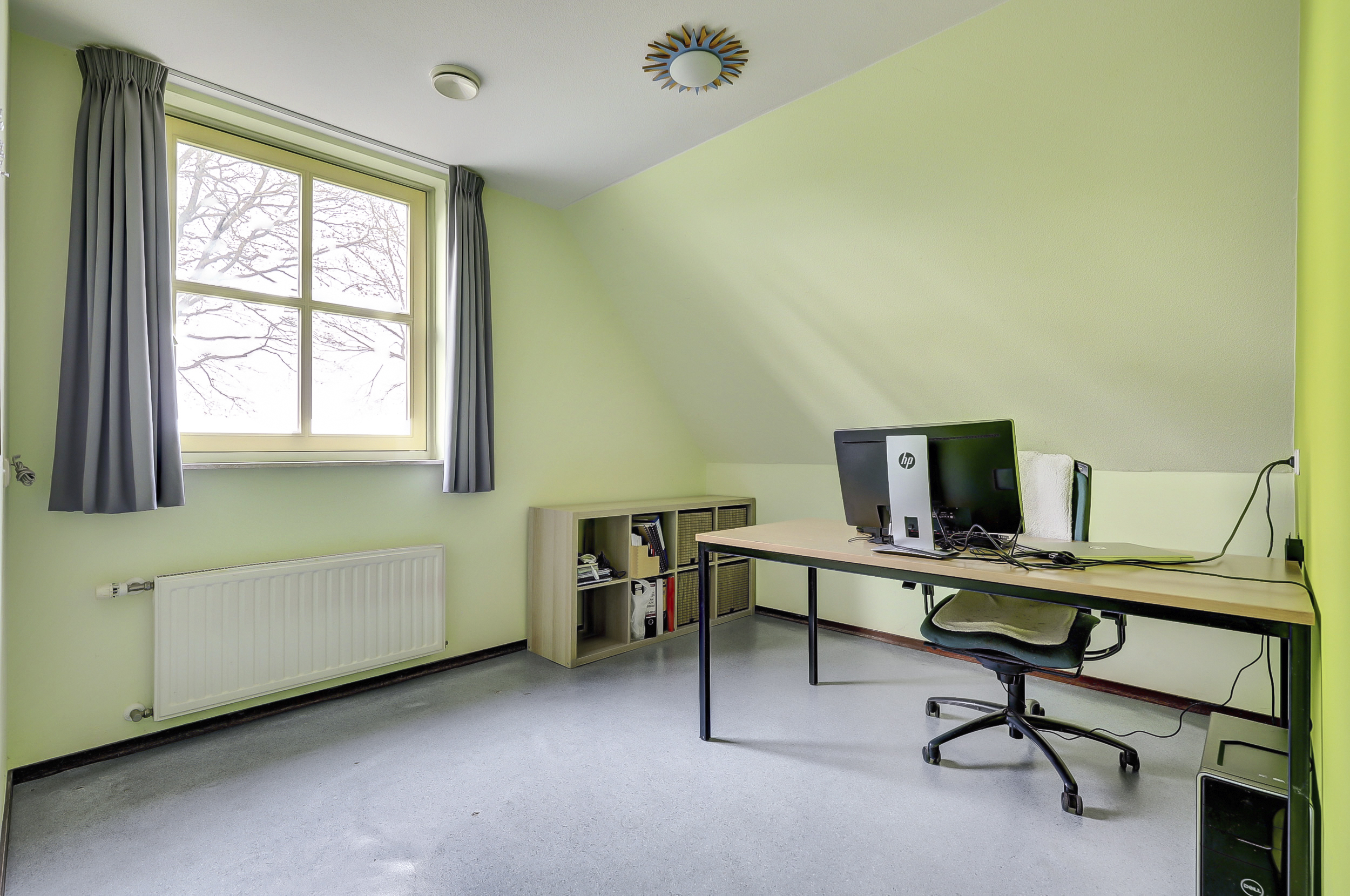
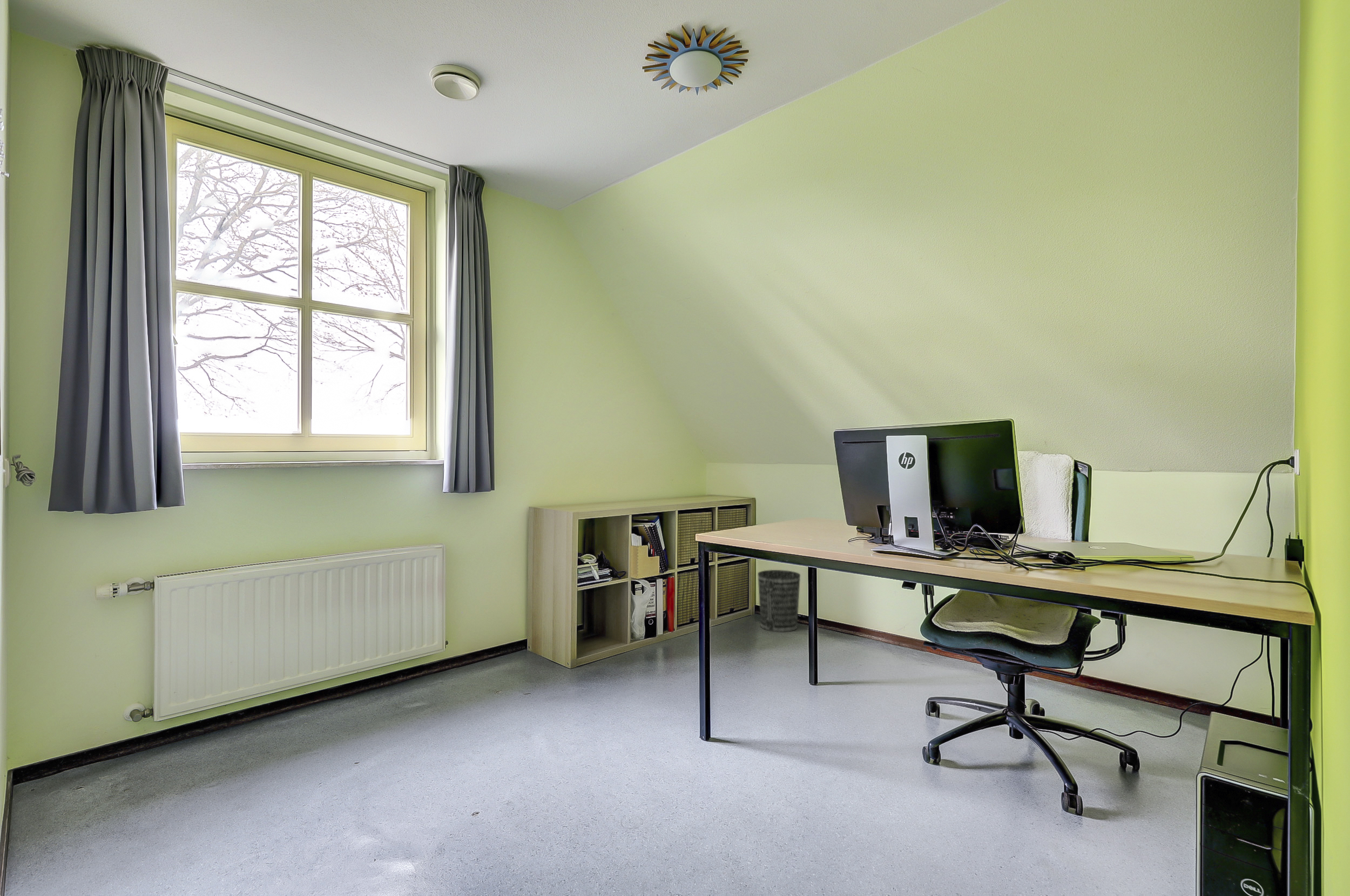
+ wastebasket [757,569,801,632]
